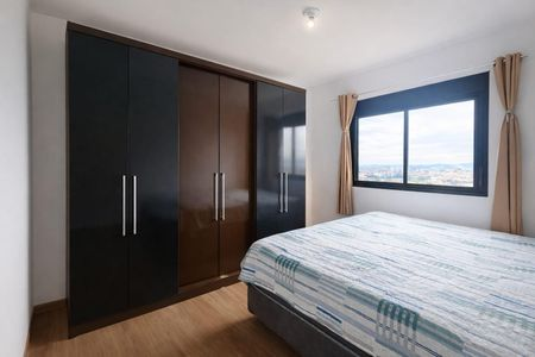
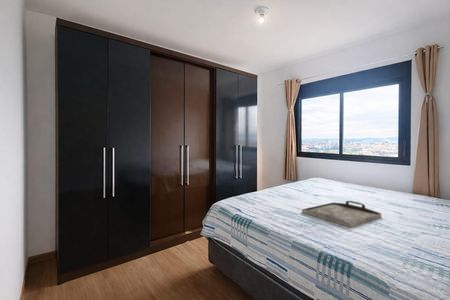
+ serving tray [301,200,382,228]
